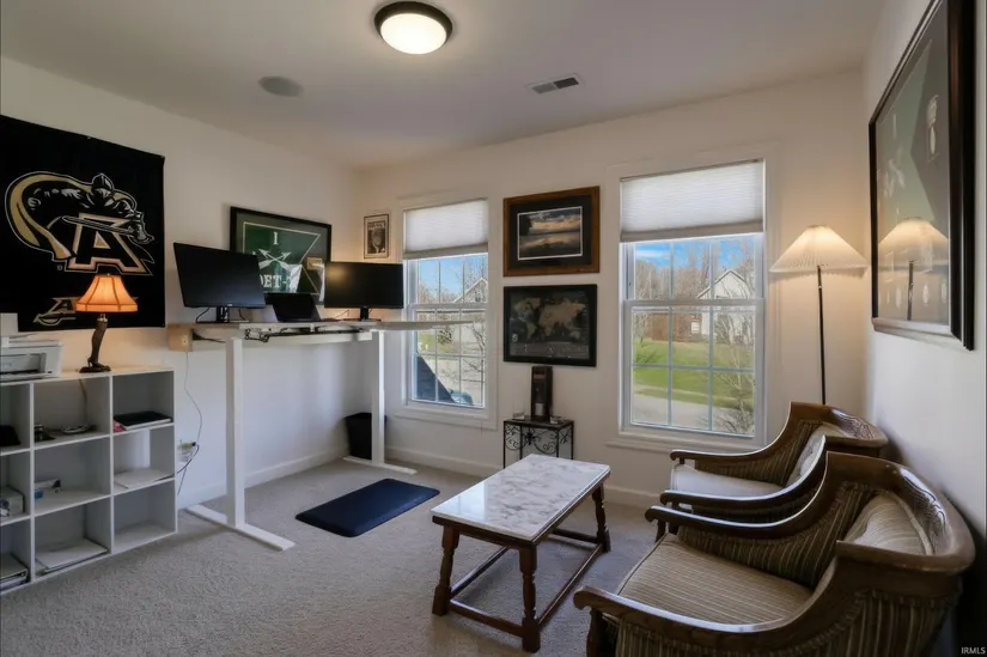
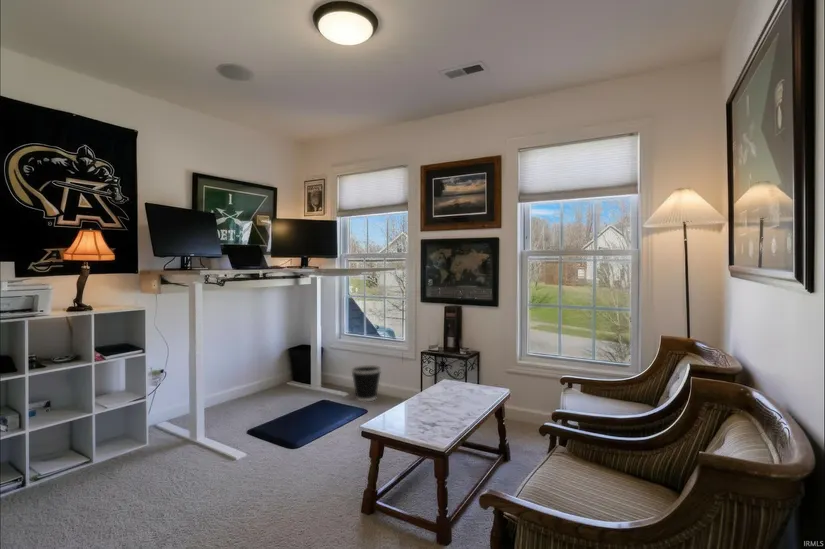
+ wastebasket [350,364,383,402]
